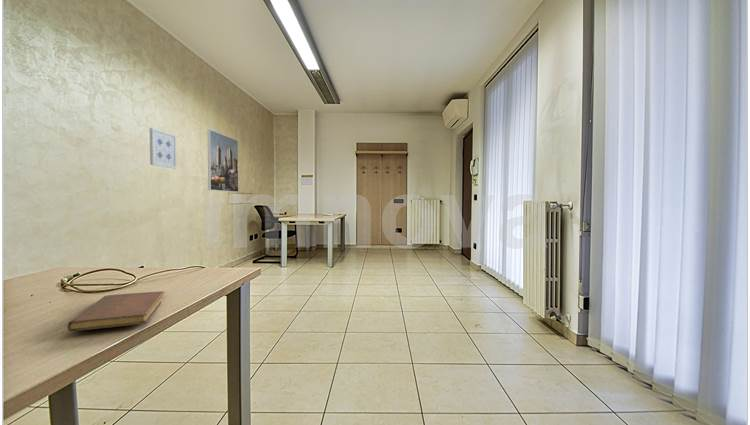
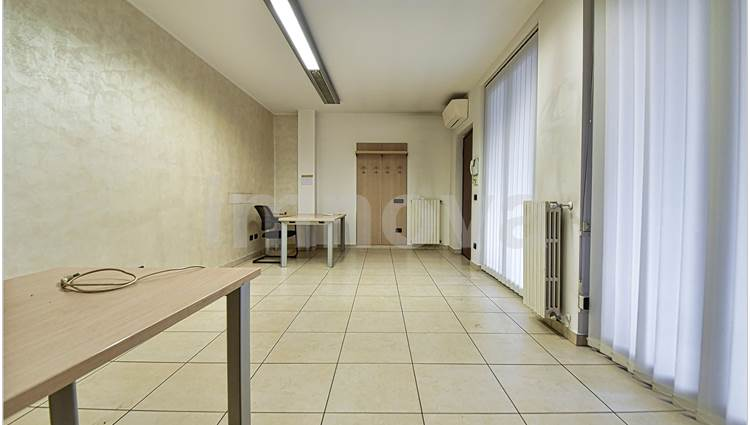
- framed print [207,128,239,193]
- notebook [66,290,166,332]
- wall art [149,127,178,169]
